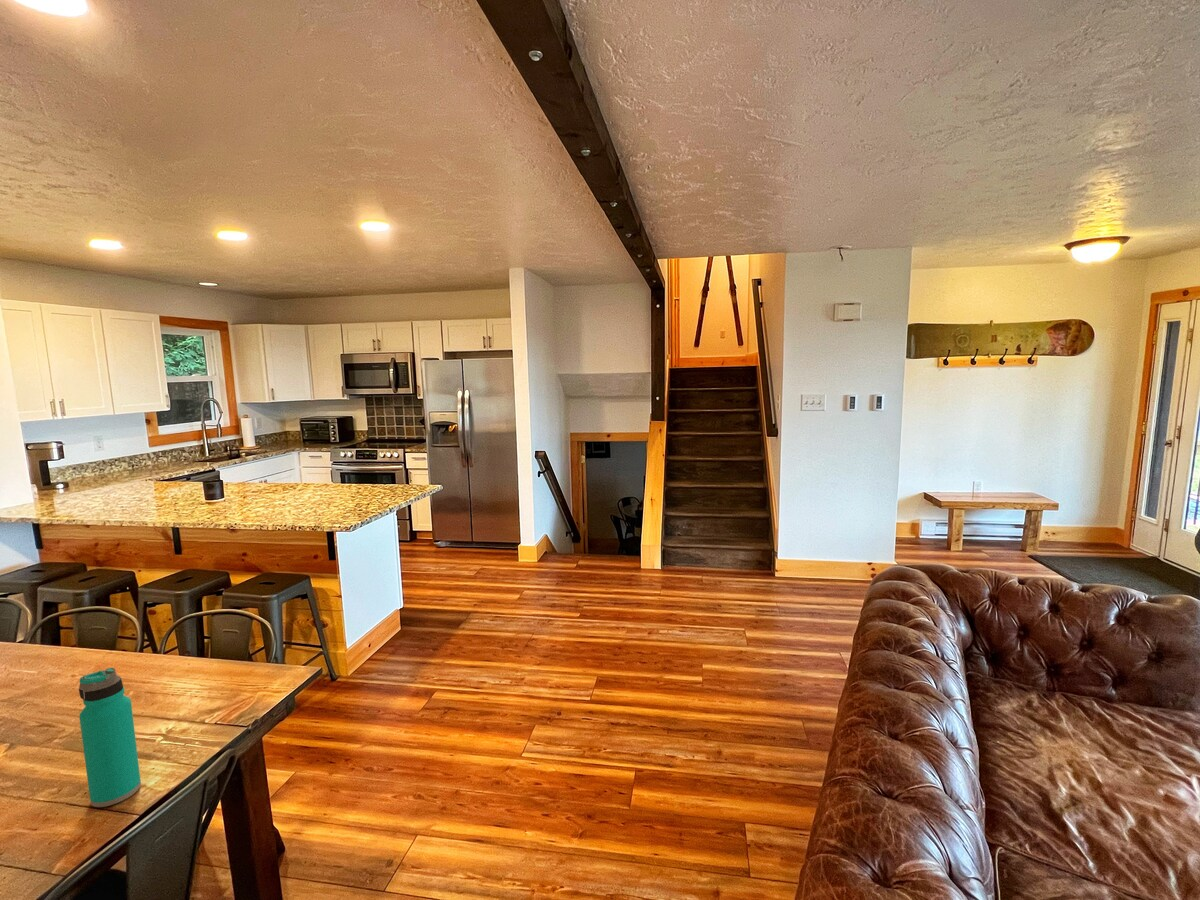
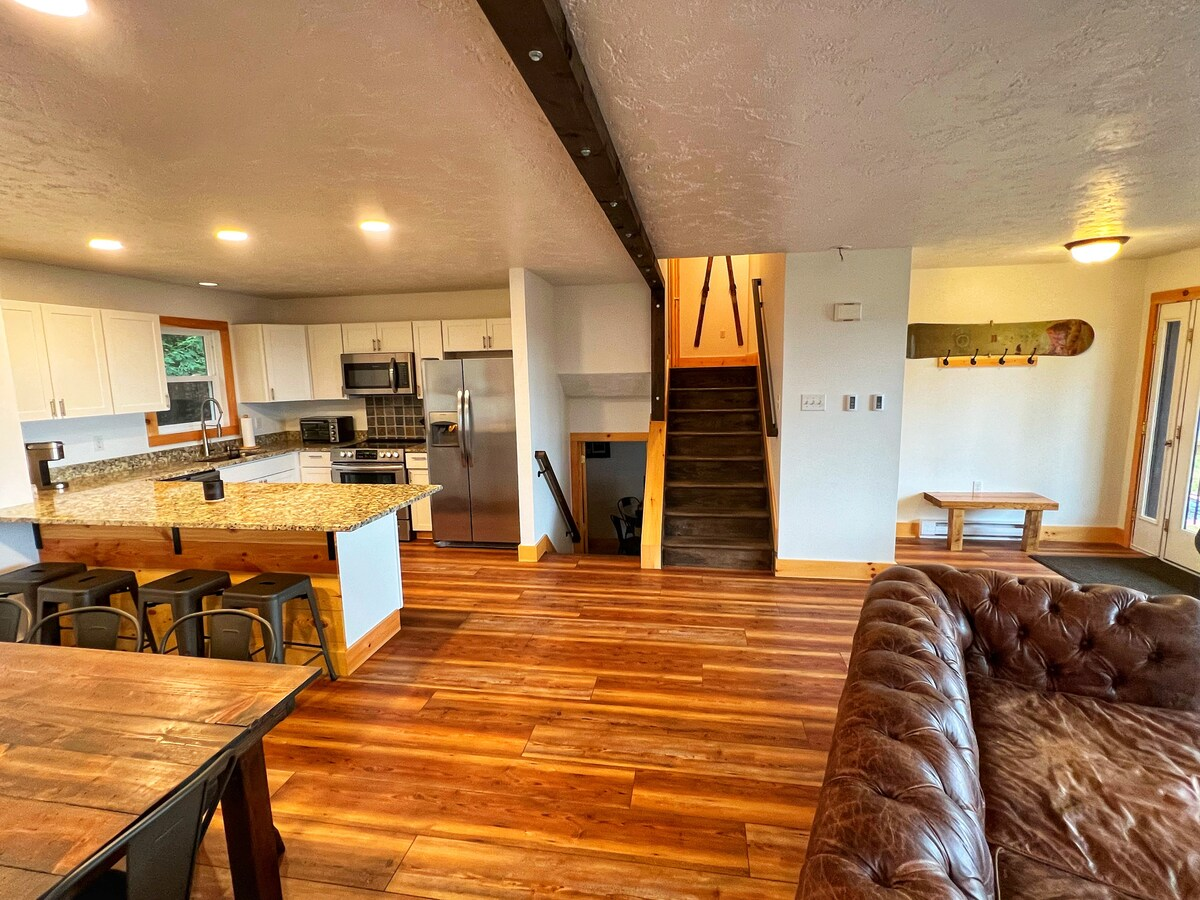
- water bottle [78,667,142,808]
